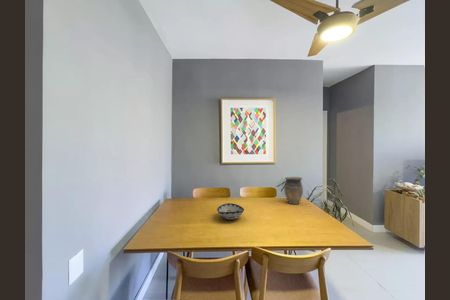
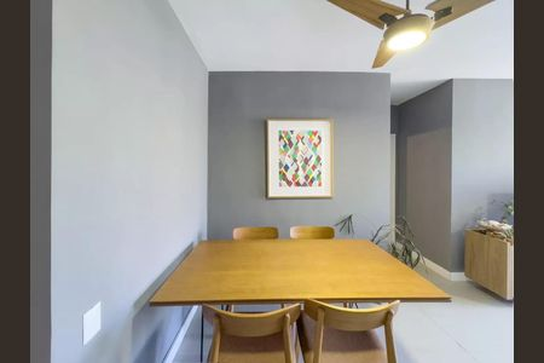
- vase [283,176,304,205]
- decorative bowl [216,202,245,221]
